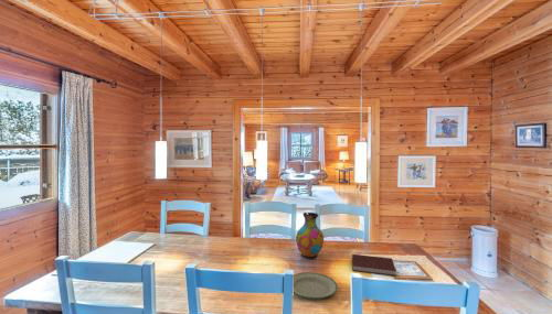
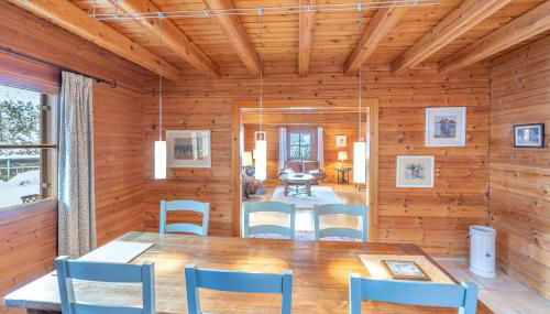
- notebook [351,253,397,277]
- vase [295,212,325,260]
- plate [293,271,339,301]
